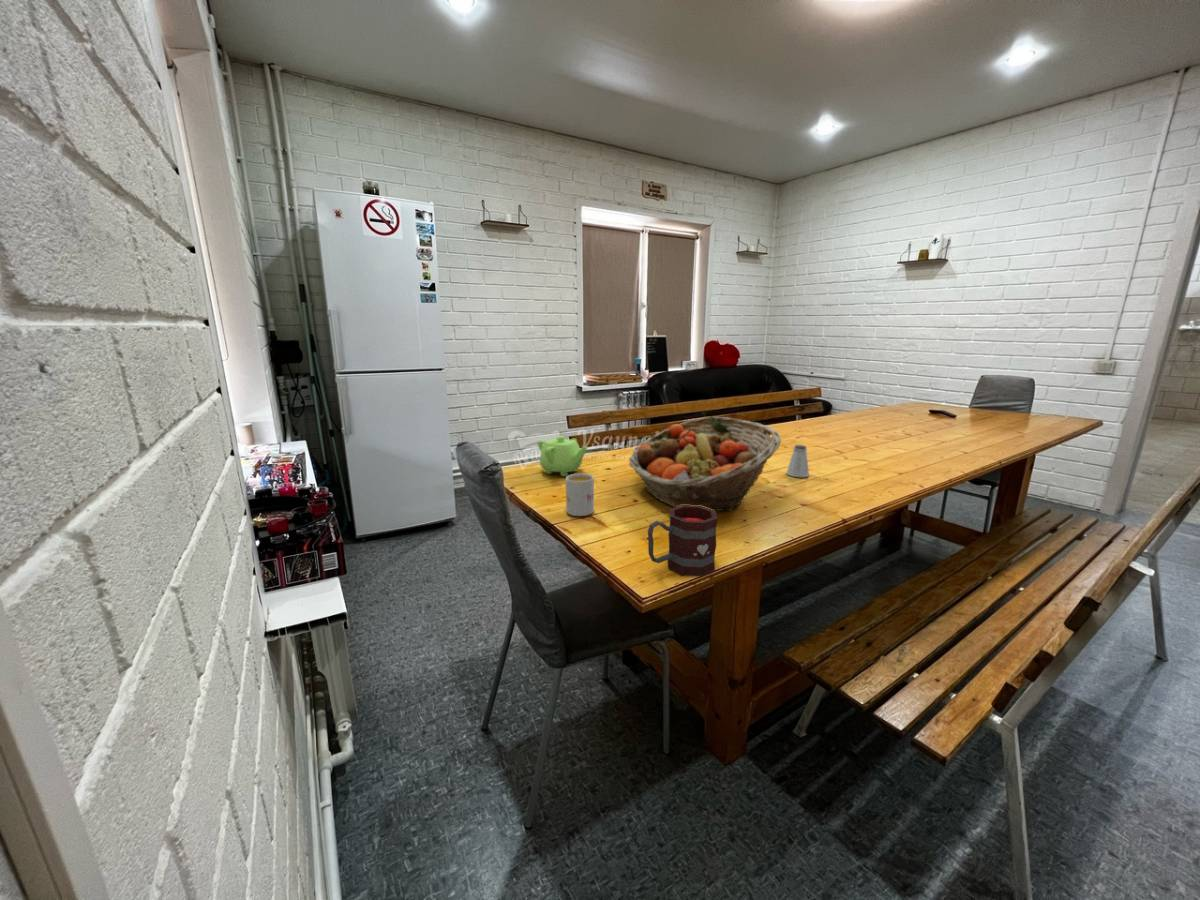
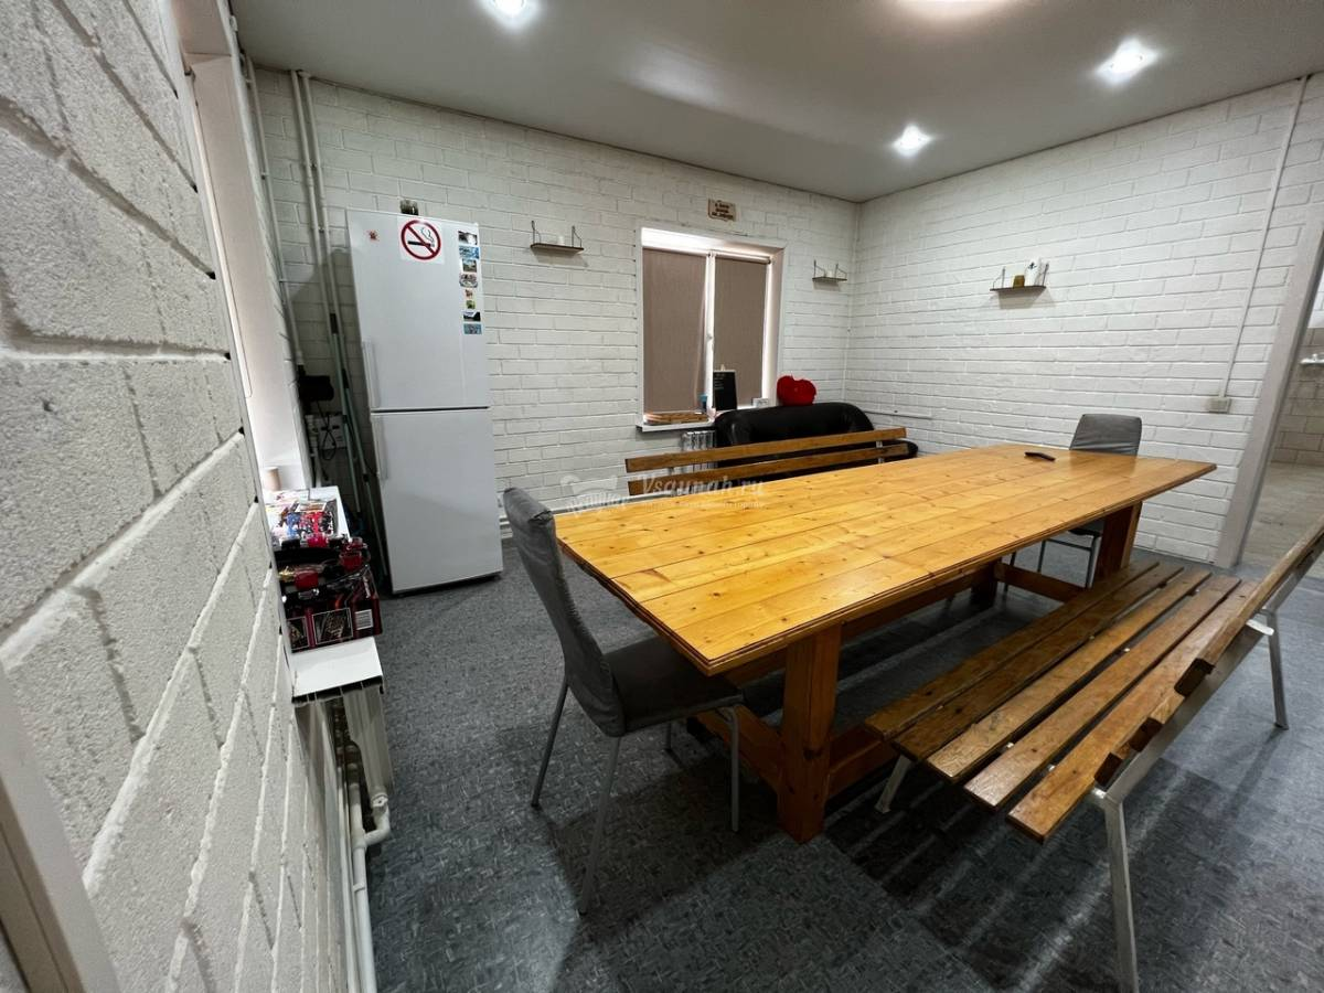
- teapot [537,435,589,477]
- saltshaker [785,444,810,478]
- mug [647,505,719,577]
- mug [565,473,595,517]
- fruit basket [628,415,782,512]
